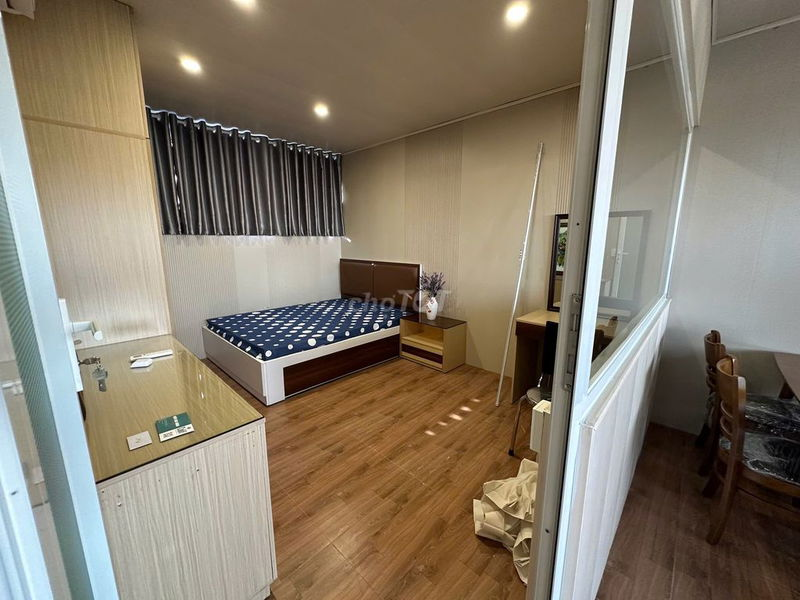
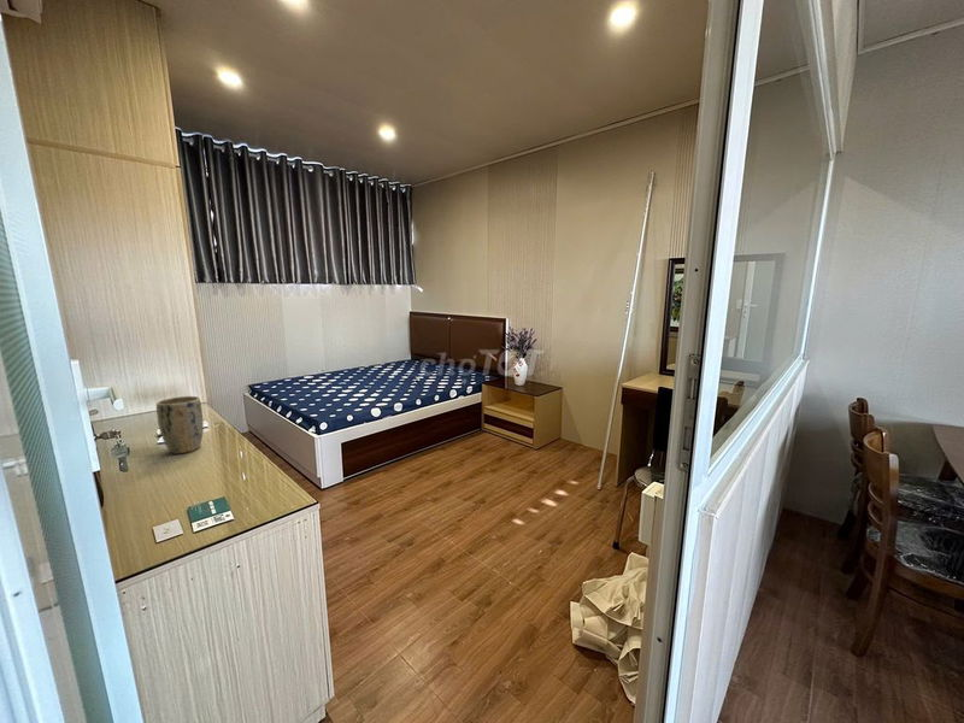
+ plant pot [155,395,205,454]
